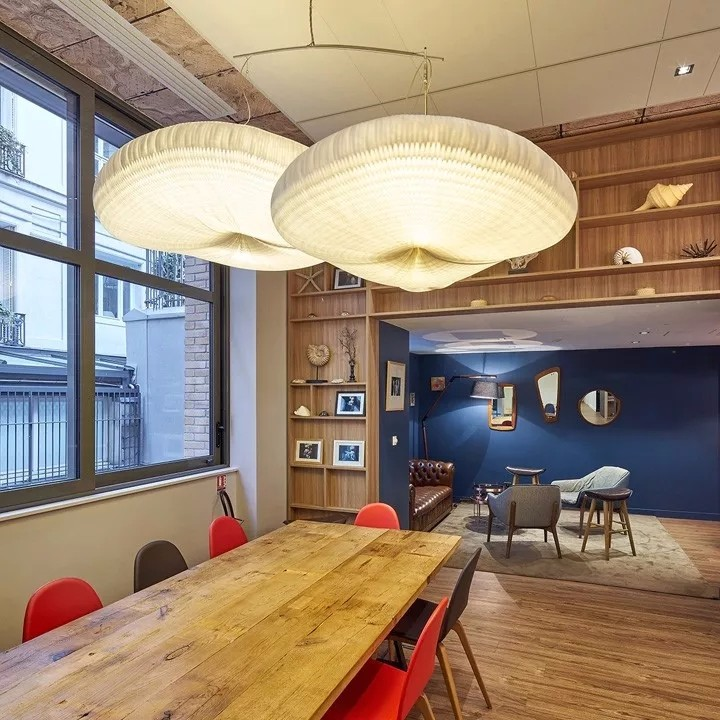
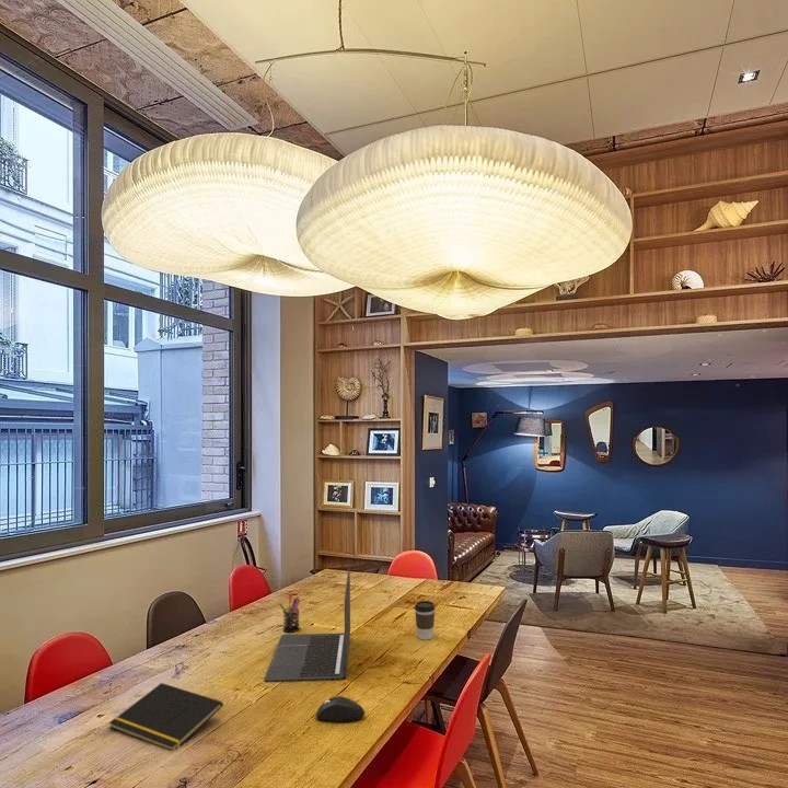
+ coffee cup [414,600,436,641]
+ notepad [108,682,224,751]
+ mouse [315,695,366,722]
+ laptop [264,568,351,683]
+ pen holder [278,593,301,634]
